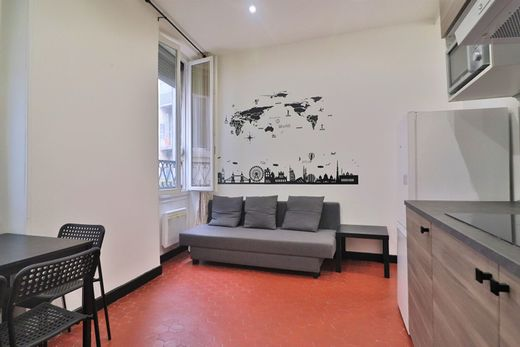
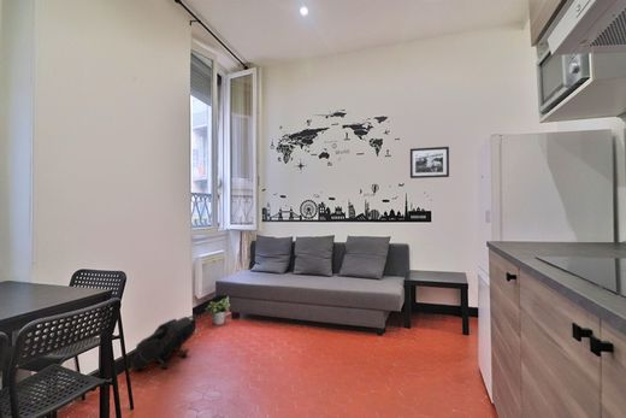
+ potted plant [203,298,231,325]
+ picture frame [409,146,450,179]
+ backpack [130,313,197,371]
